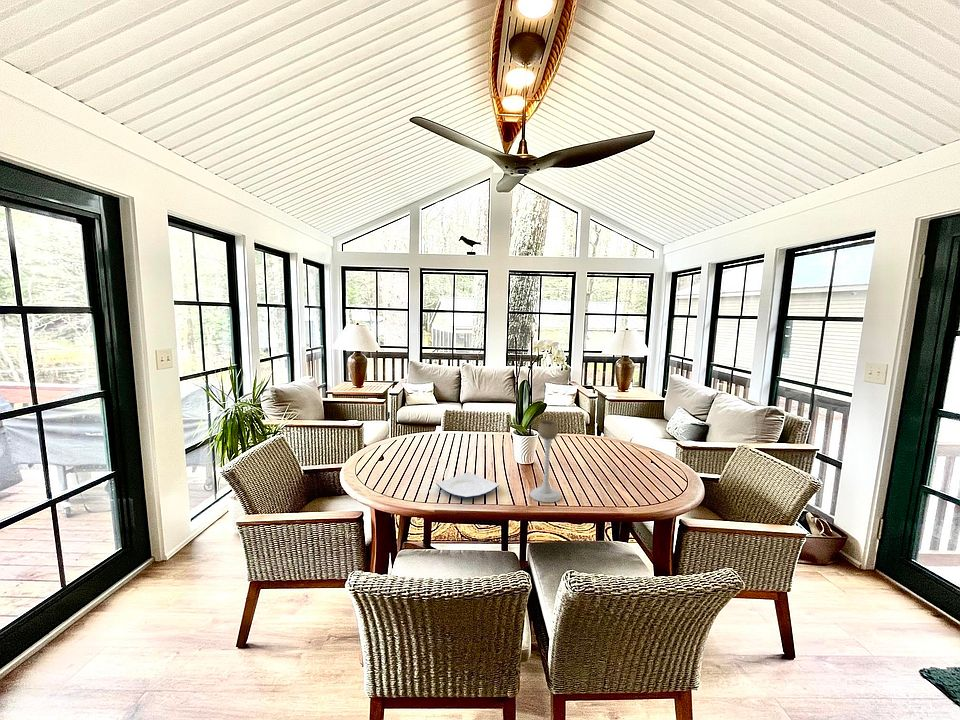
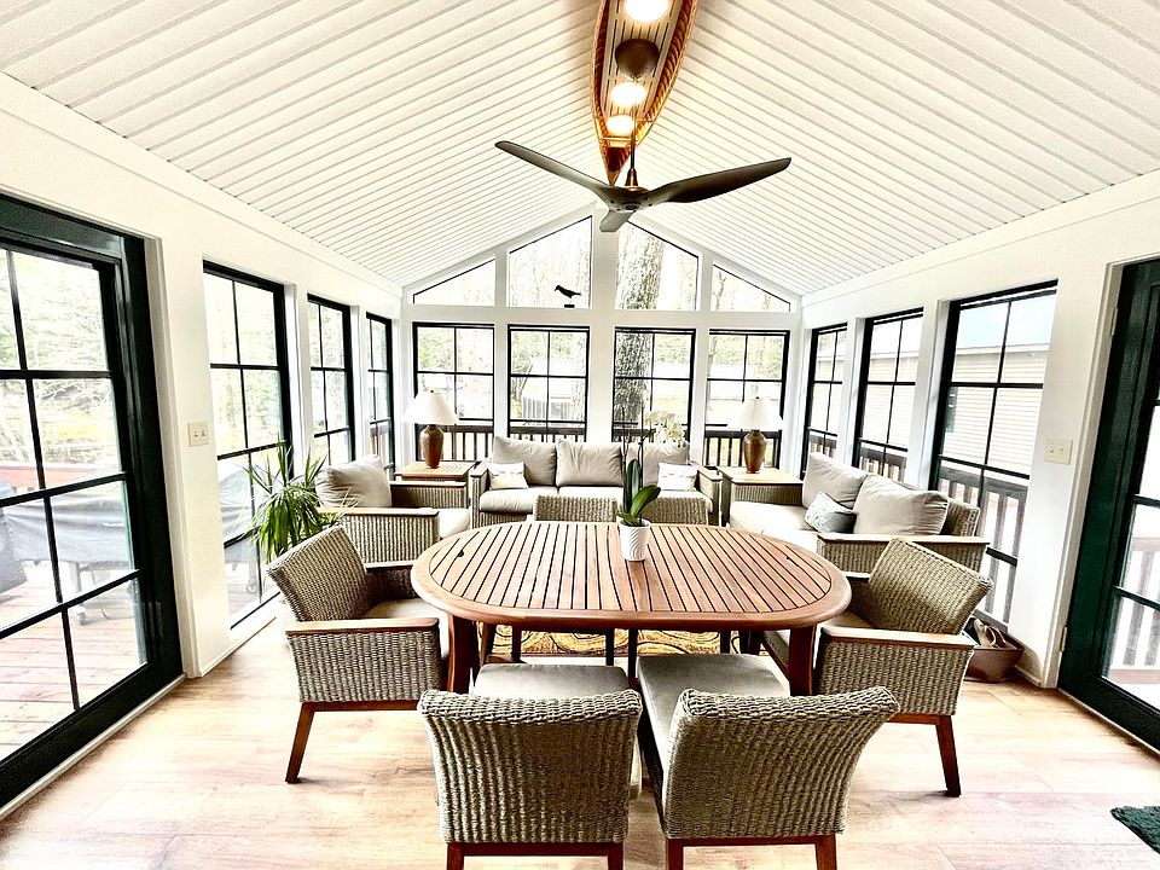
- candle holder [529,419,562,503]
- plate [435,471,500,500]
